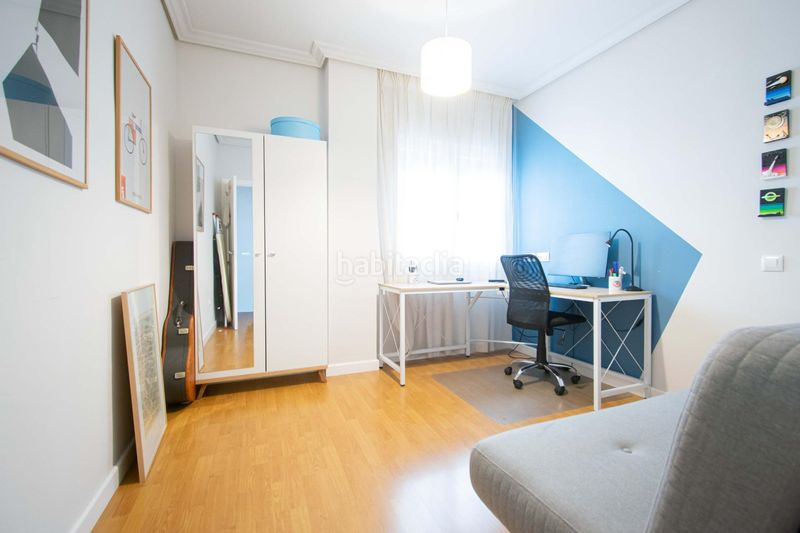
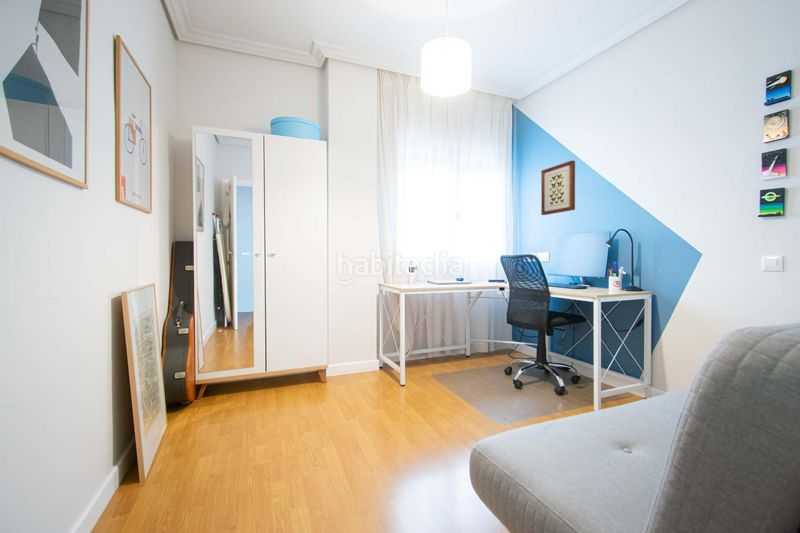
+ wall art [540,160,576,216]
